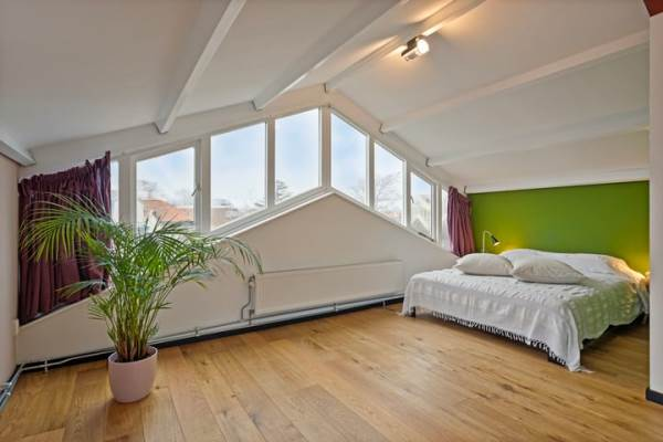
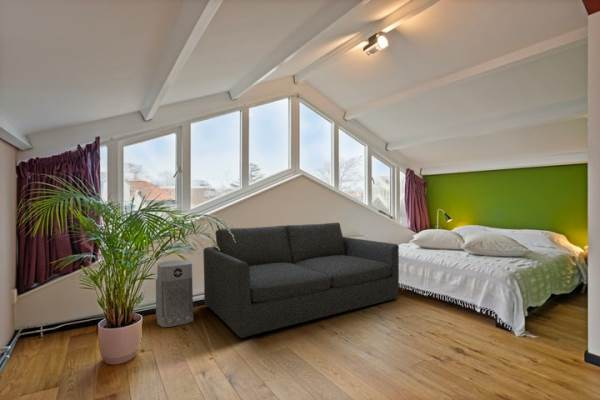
+ air purifier [155,259,194,328]
+ sofa [202,222,400,339]
